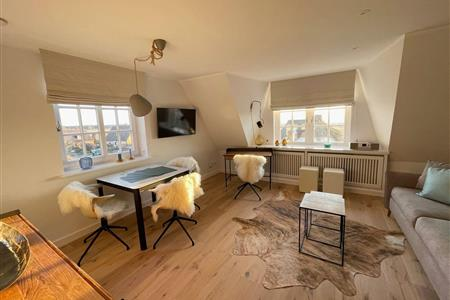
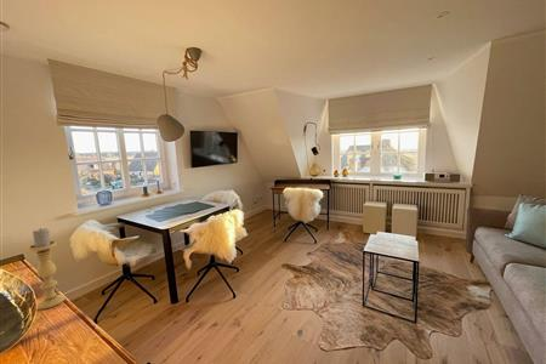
+ candle holder [27,227,67,311]
